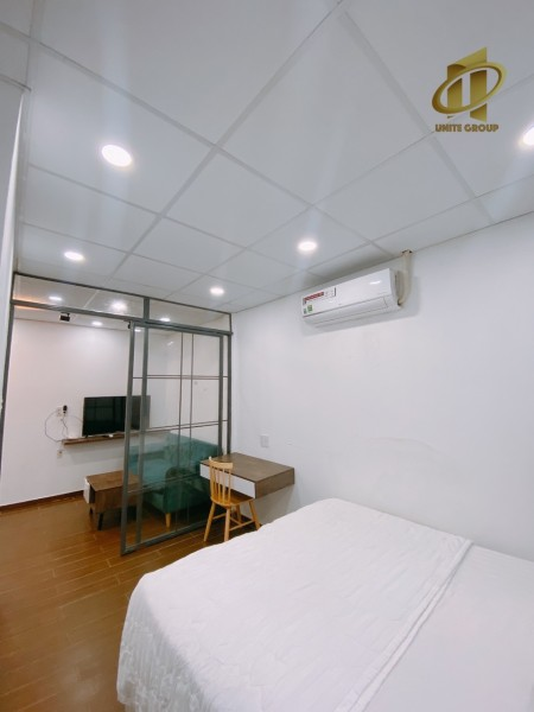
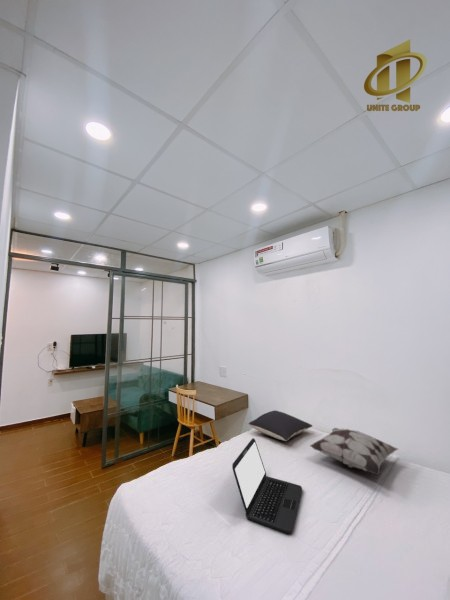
+ decorative pillow [309,427,399,476]
+ pillow [248,410,313,442]
+ laptop [231,437,303,535]
